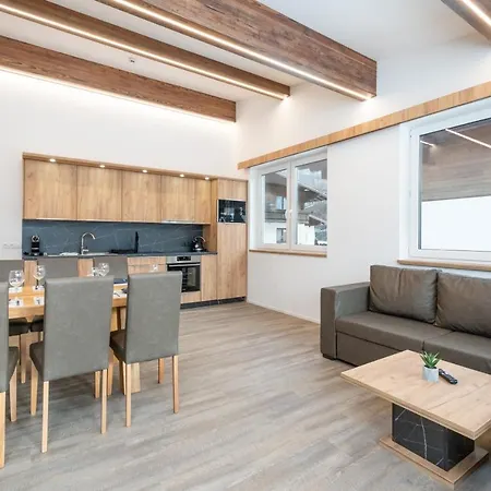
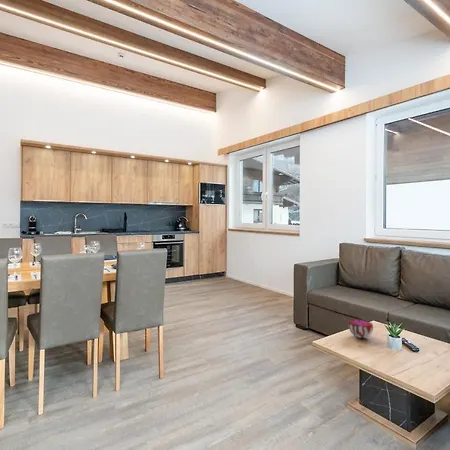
+ decorative bowl [348,318,374,339]
